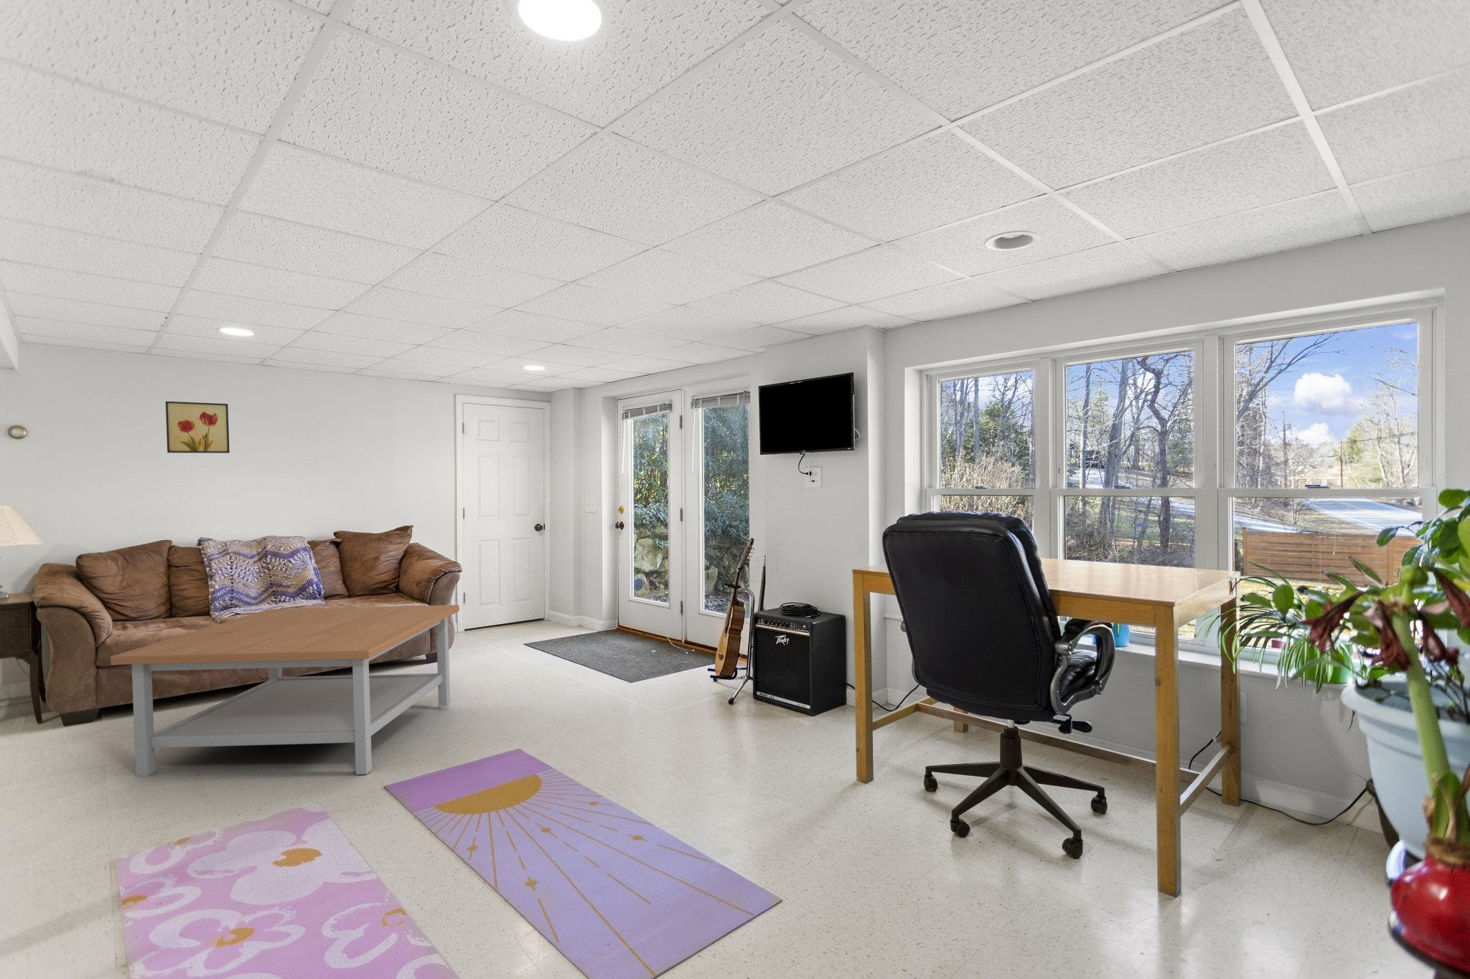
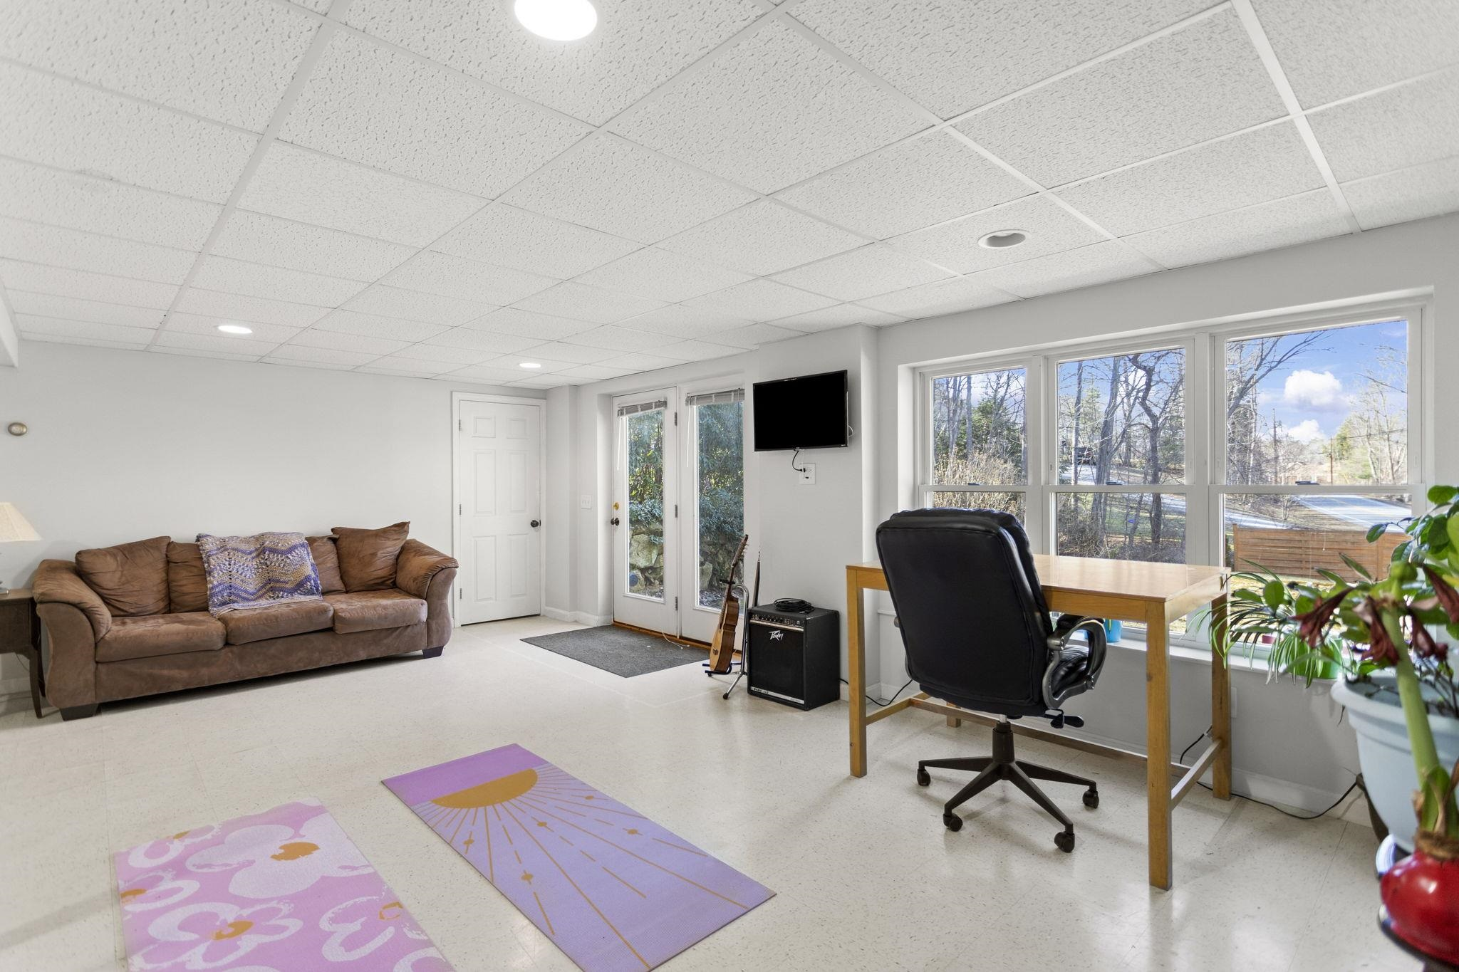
- coffee table [109,604,460,777]
- wall art [165,401,231,455]
